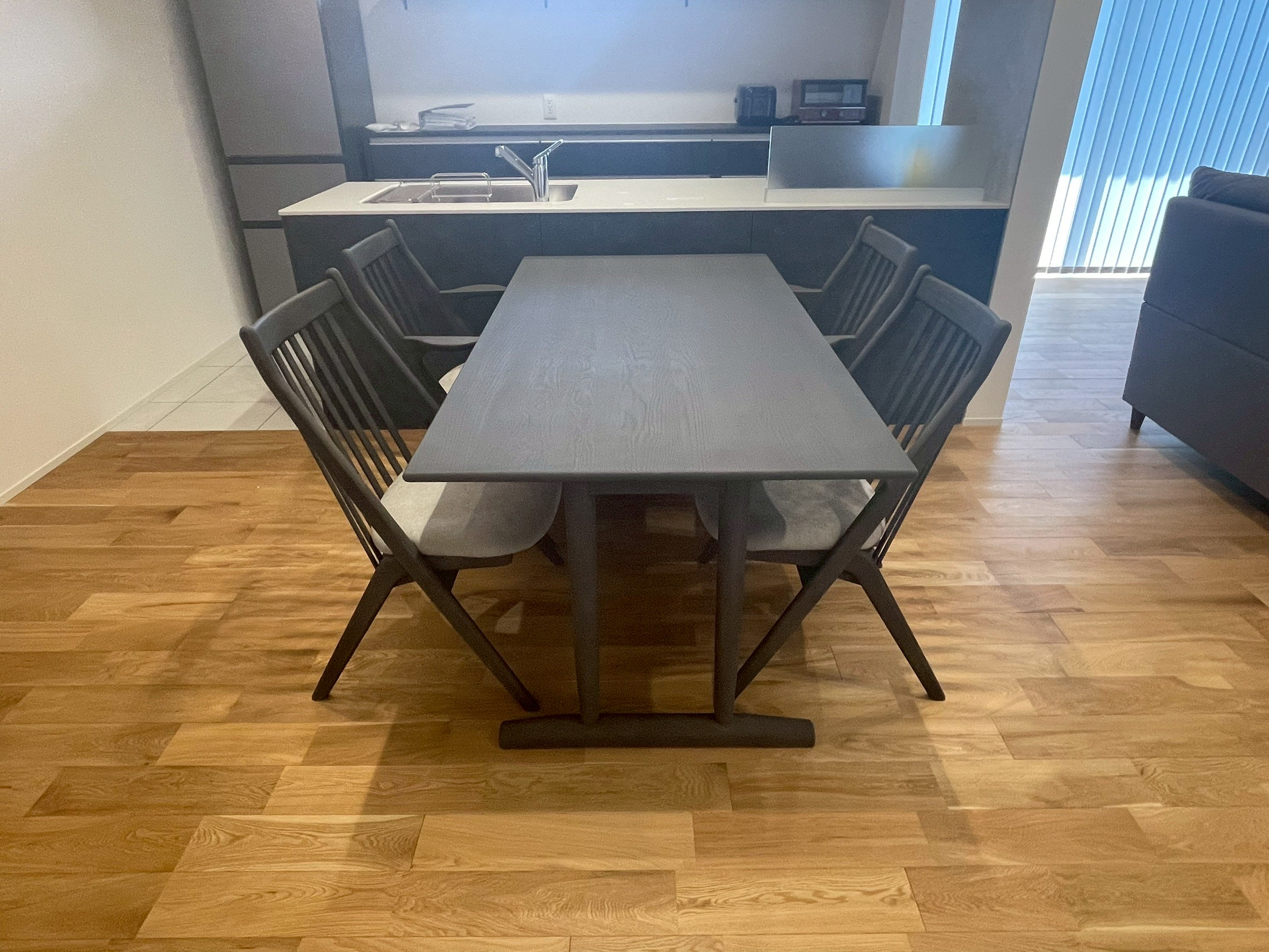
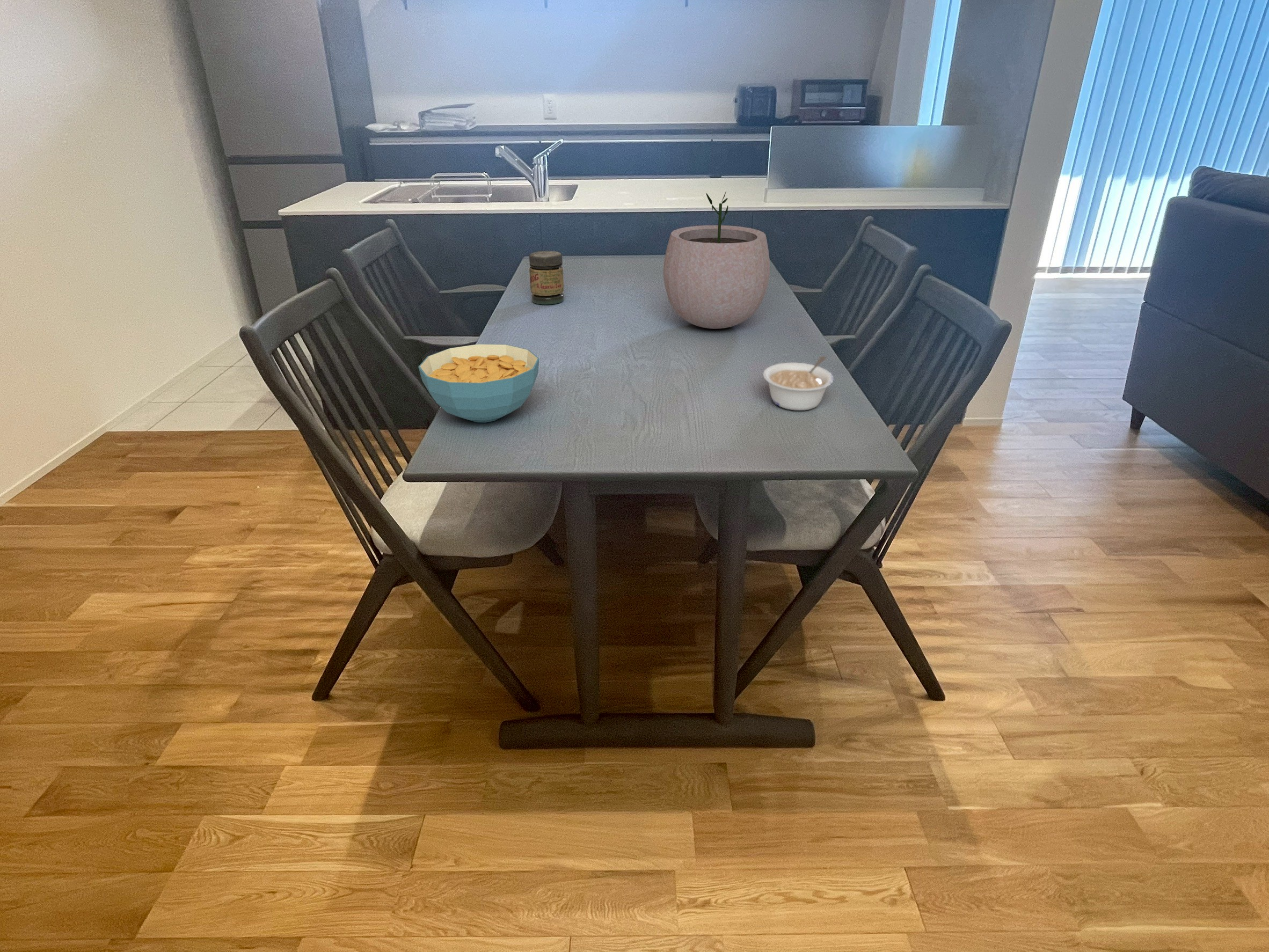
+ legume [762,356,834,411]
+ plant pot [663,191,770,329]
+ jar [529,251,565,305]
+ cereal bowl [418,343,540,423]
